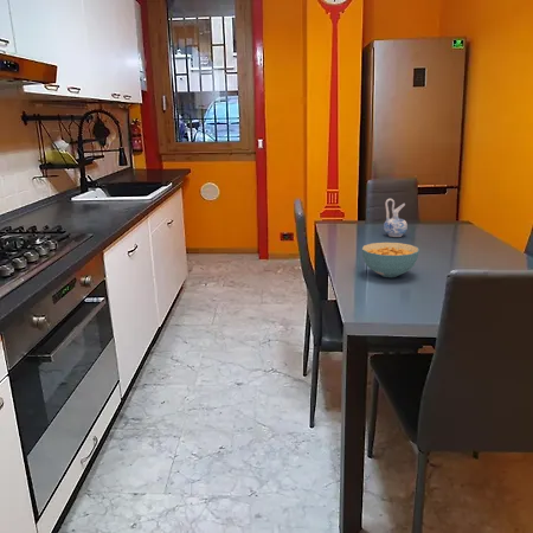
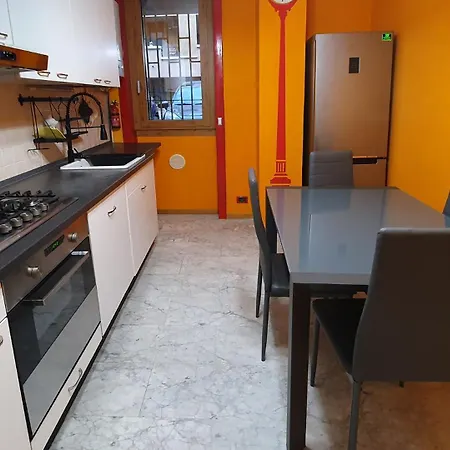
- cereal bowl [361,242,420,278]
- ceramic pitcher [383,198,409,238]
